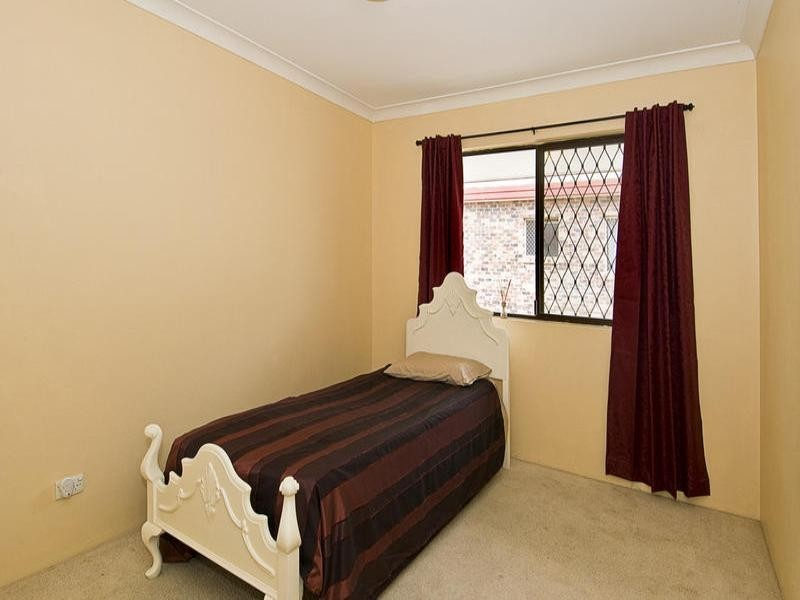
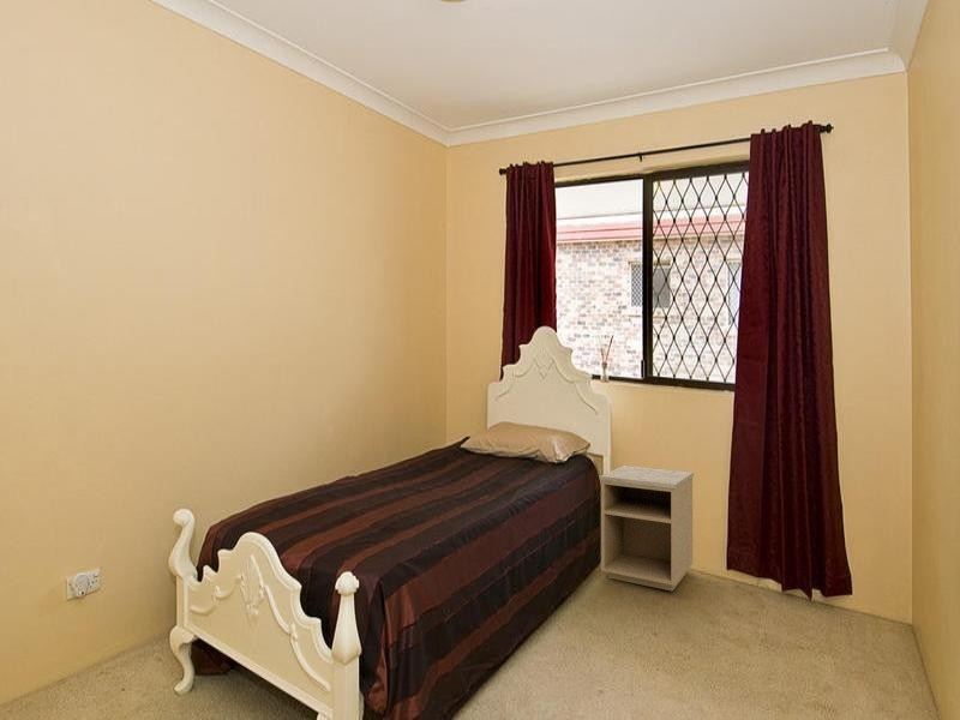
+ nightstand [599,464,695,592]
